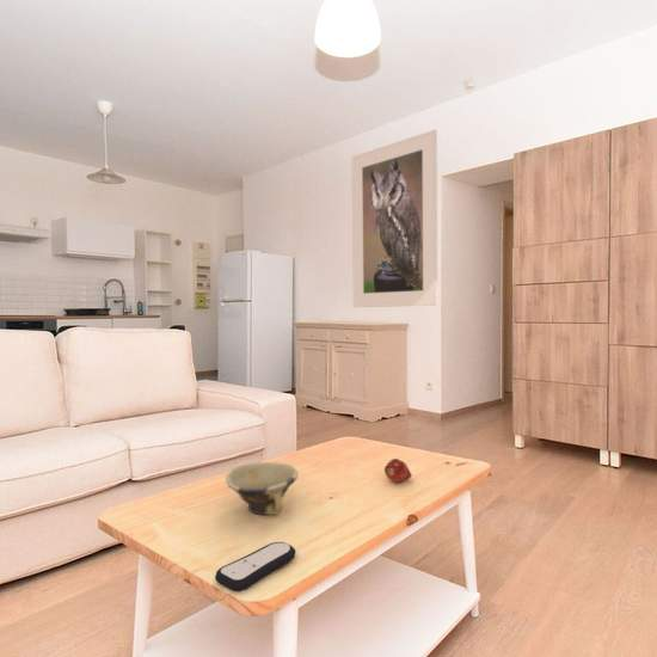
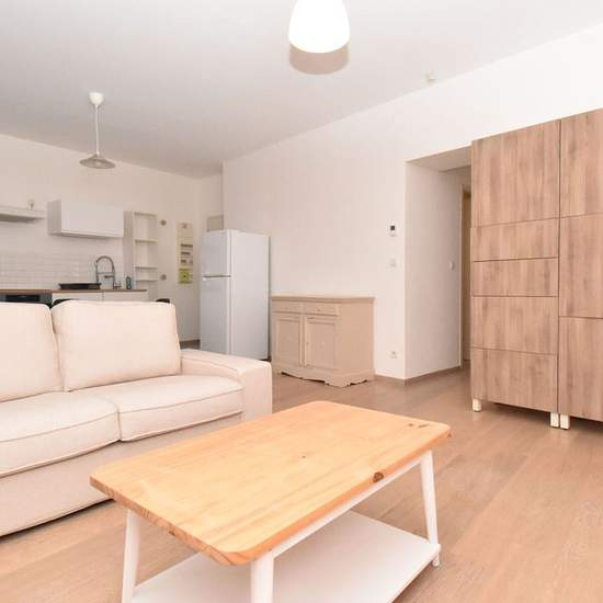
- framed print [351,129,438,308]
- bowl [225,461,300,516]
- fruit [383,458,412,484]
- remote control [214,541,296,592]
